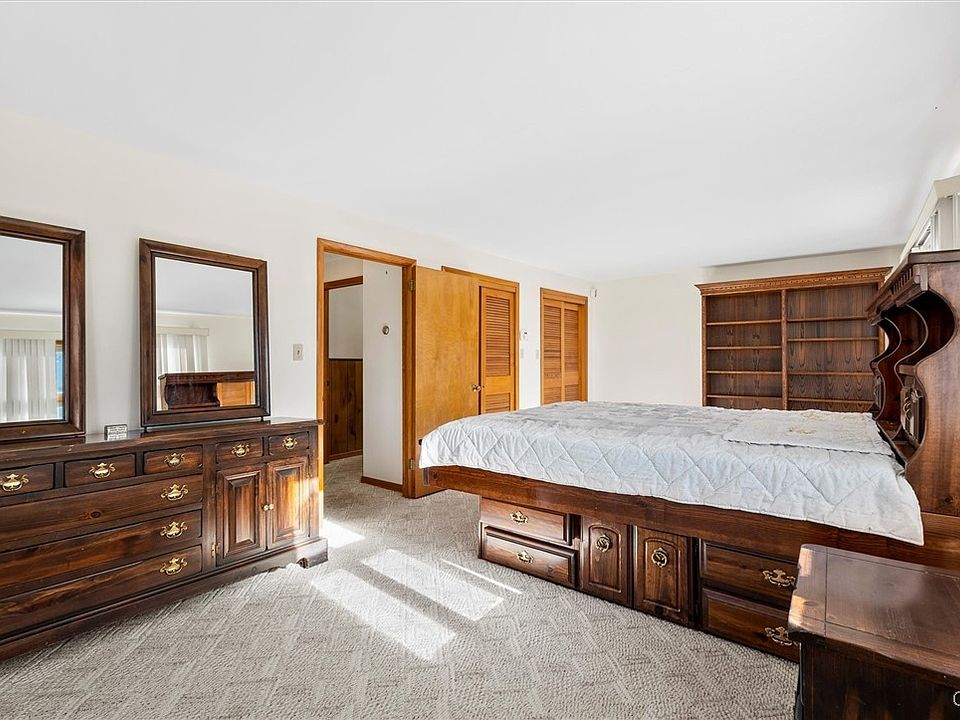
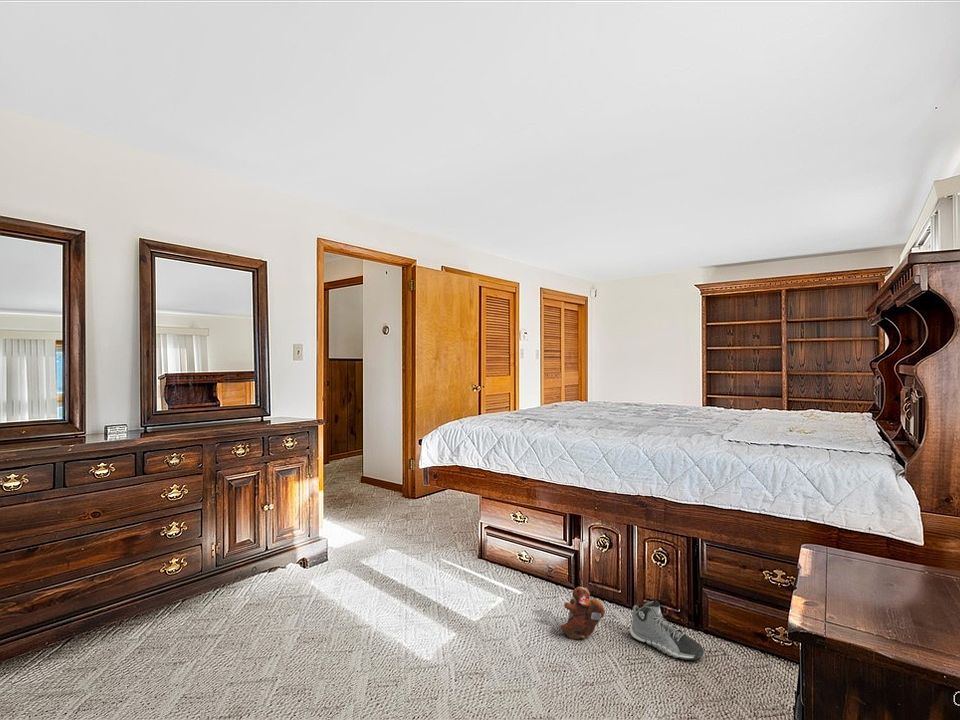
+ sneaker [629,599,705,661]
+ plush toy [559,586,606,640]
